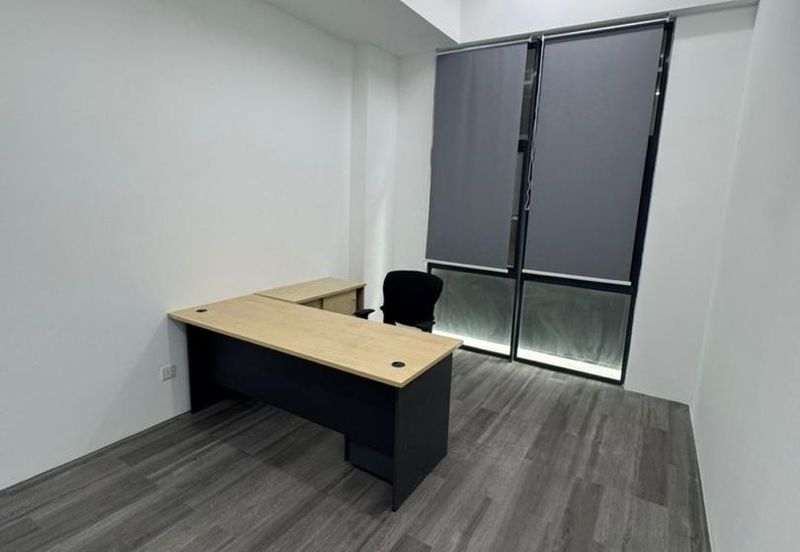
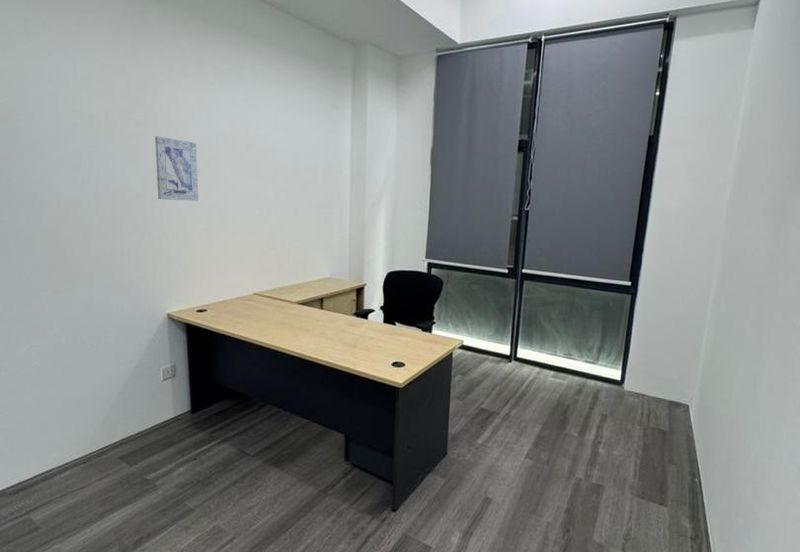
+ wall art [154,135,199,202]
